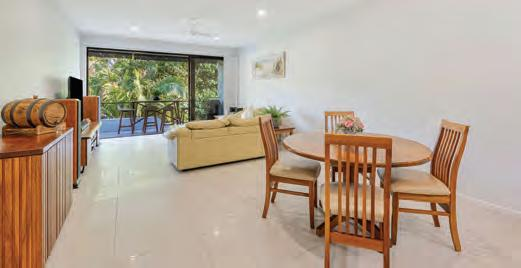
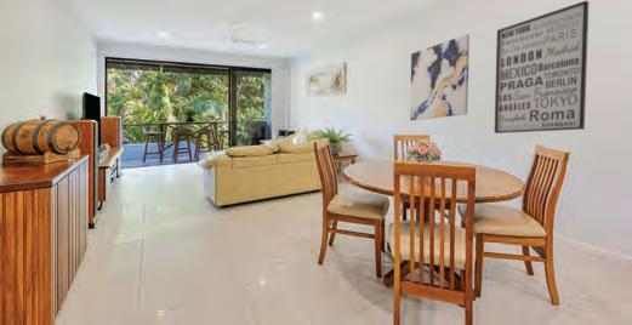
+ wall art [494,0,590,135]
+ wall art [409,33,471,121]
